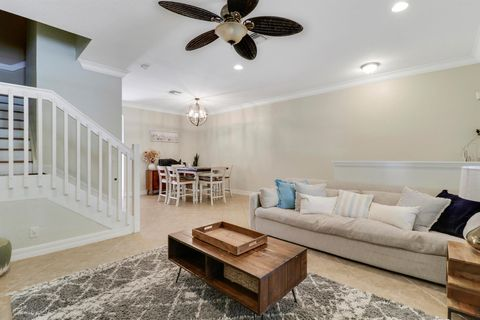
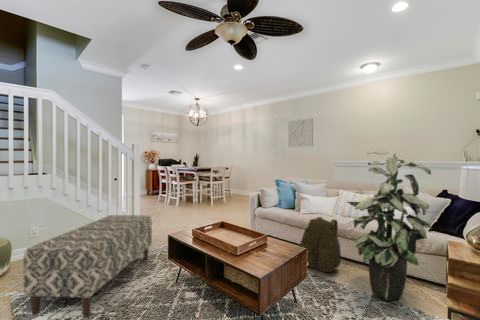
+ wall art [287,117,314,148]
+ backpack [299,216,342,273]
+ bench [23,214,153,319]
+ indoor plant [346,149,433,302]
